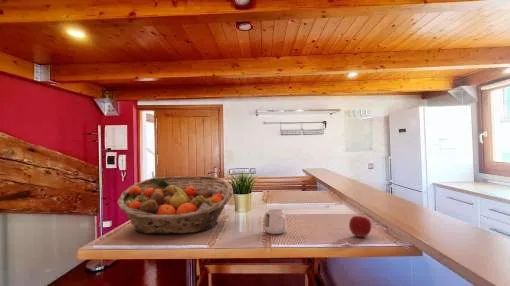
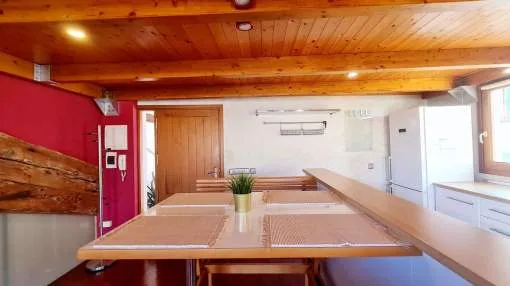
- mug [263,208,288,235]
- fruit basket [116,175,234,235]
- apple [348,215,372,238]
